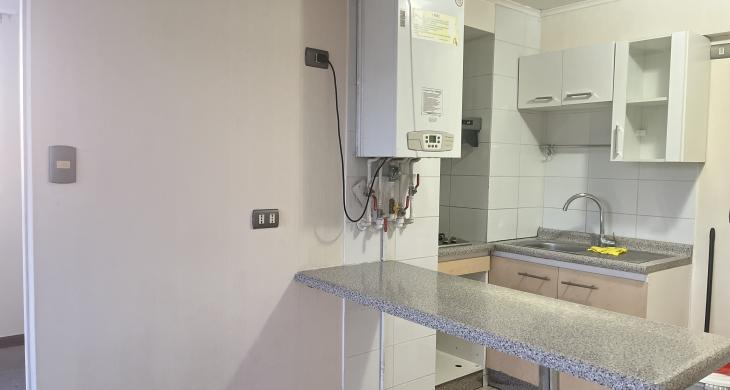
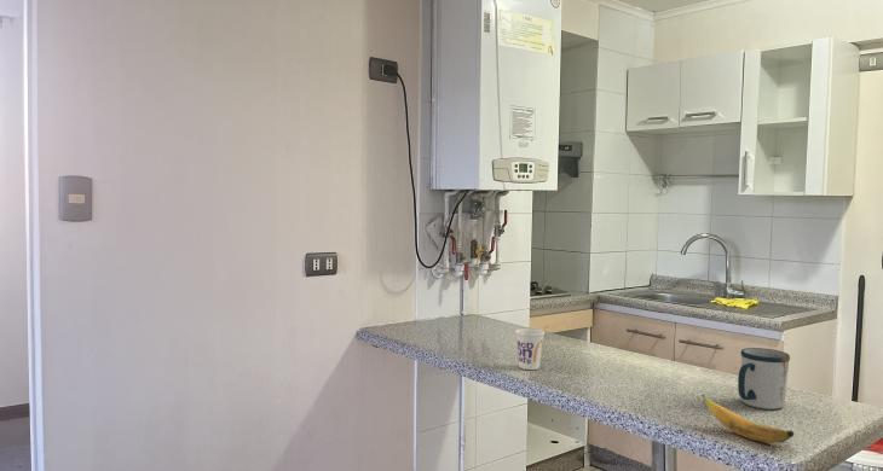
+ mug [737,347,791,411]
+ cup [514,327,546,371]
+ banana [700,394,795,444]
